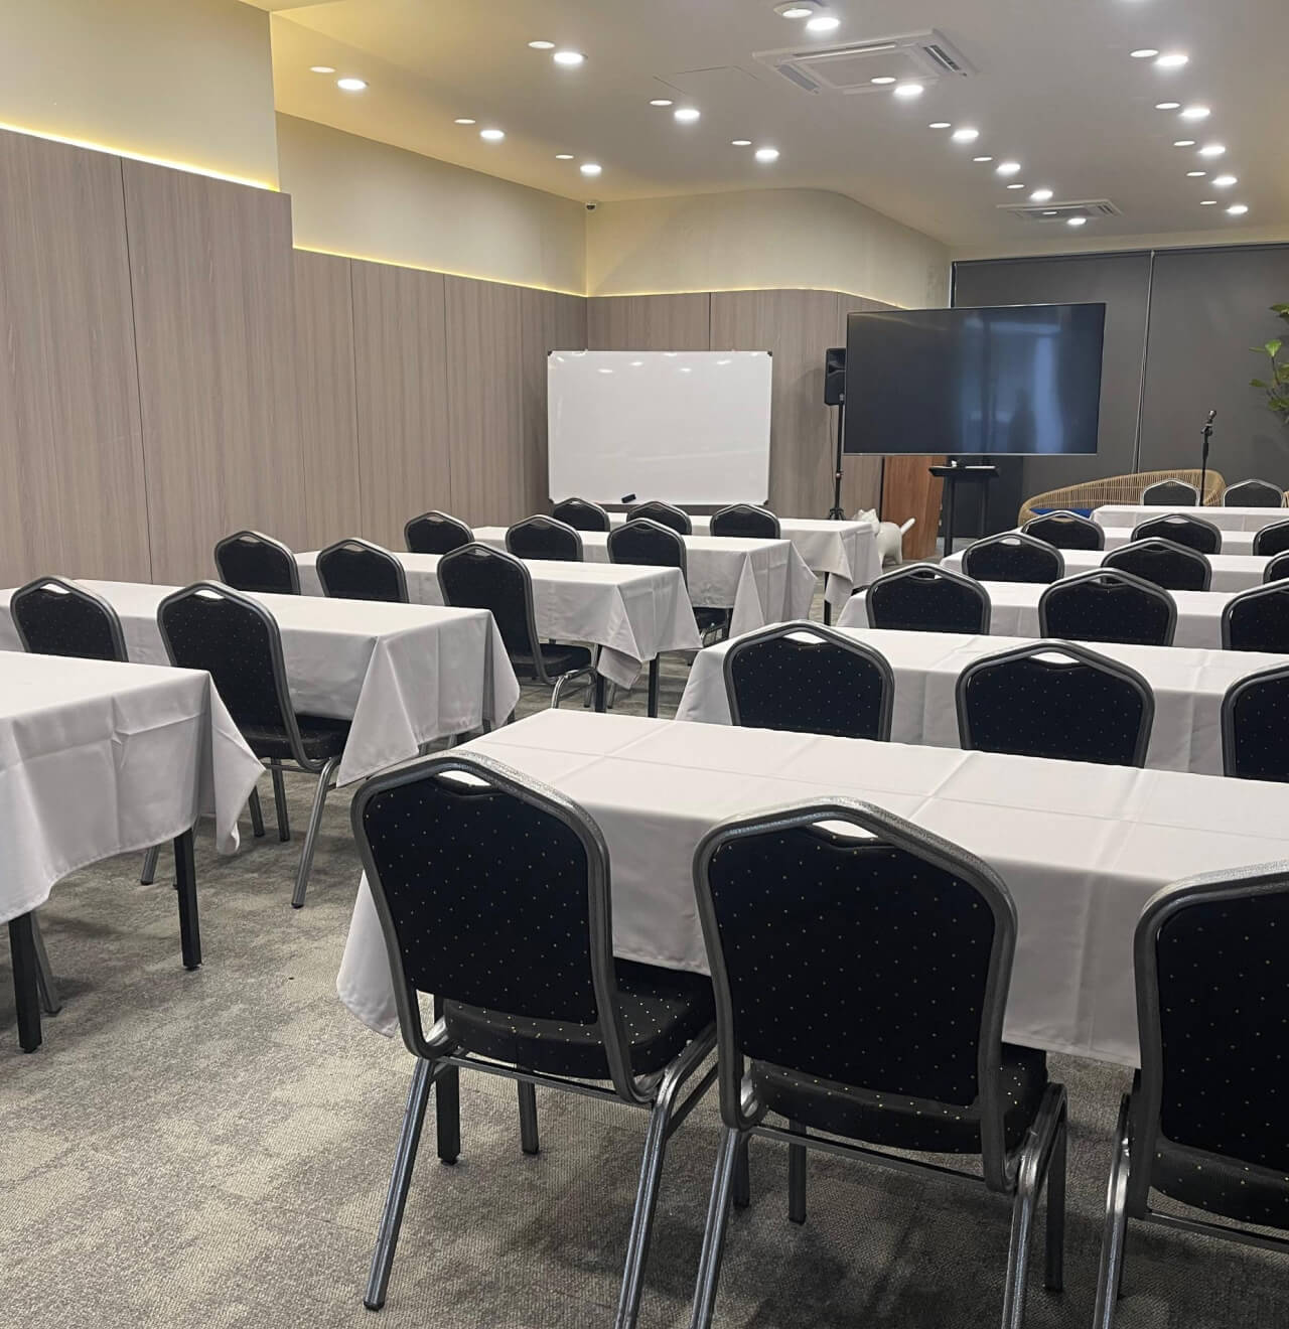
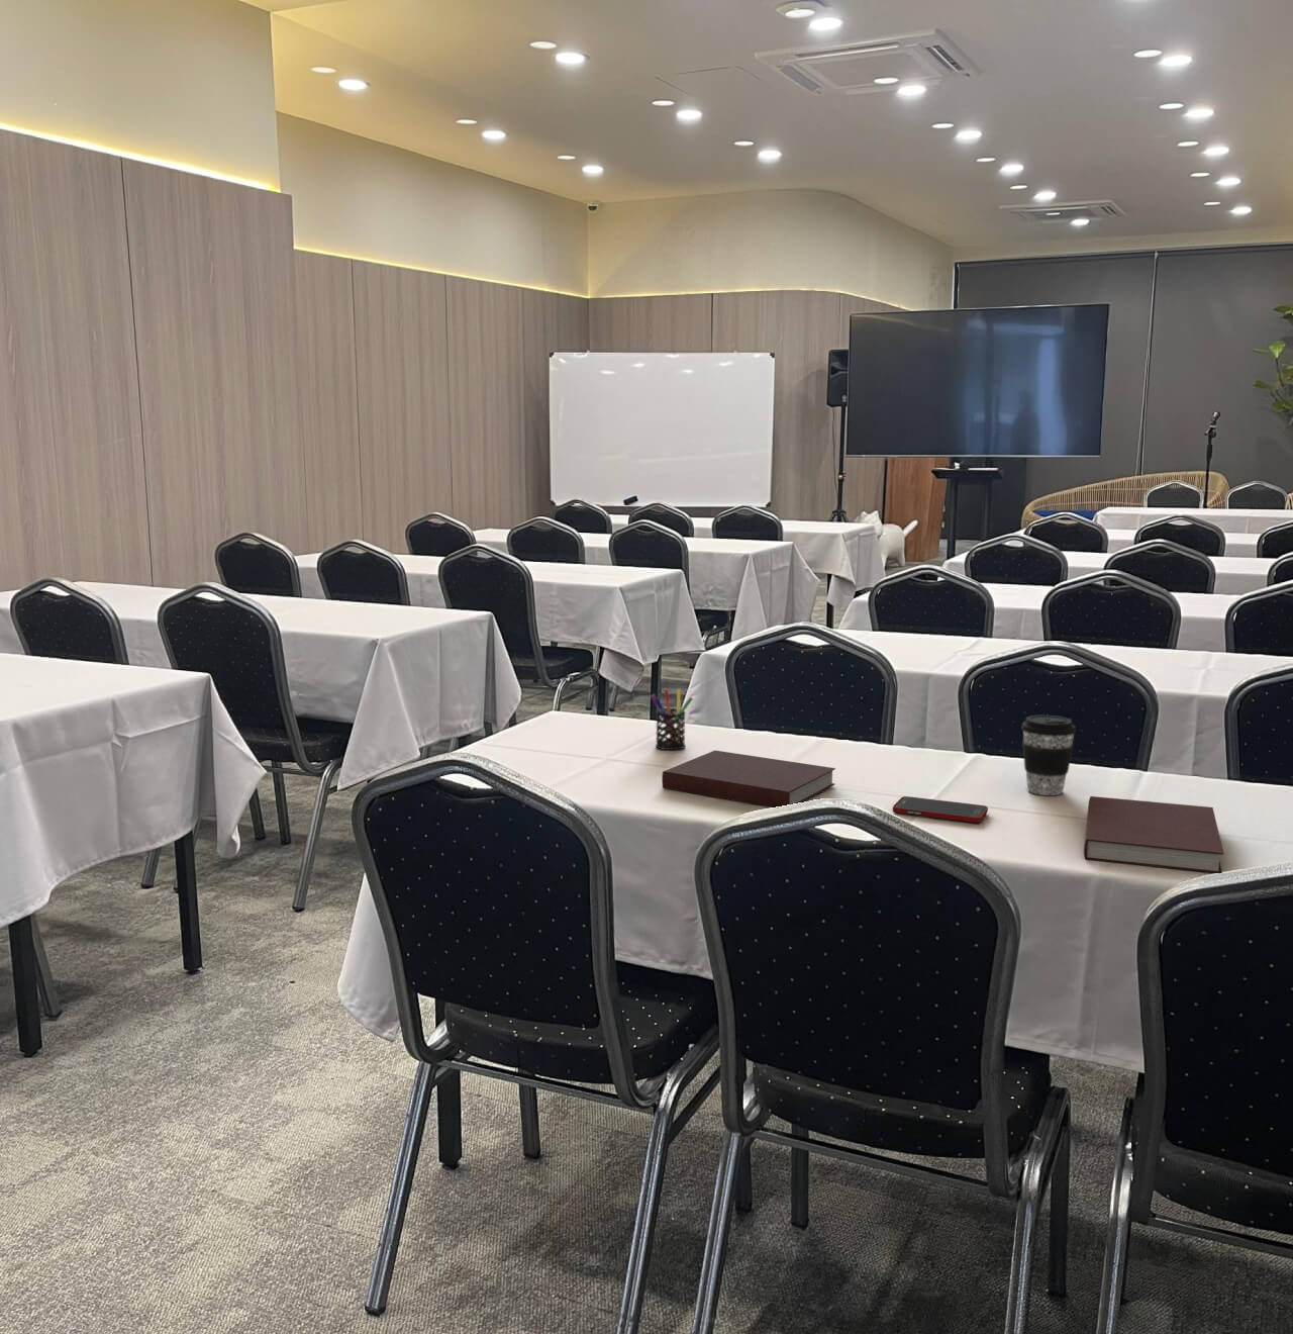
+ pen holder [650,688,694,750]
+ notebook [1083,796,1224,874]
+ notebook [661,750,837,809]
+ coffee cup [1020,715,1076,797]
+ cell phone [892,796,989,824]
